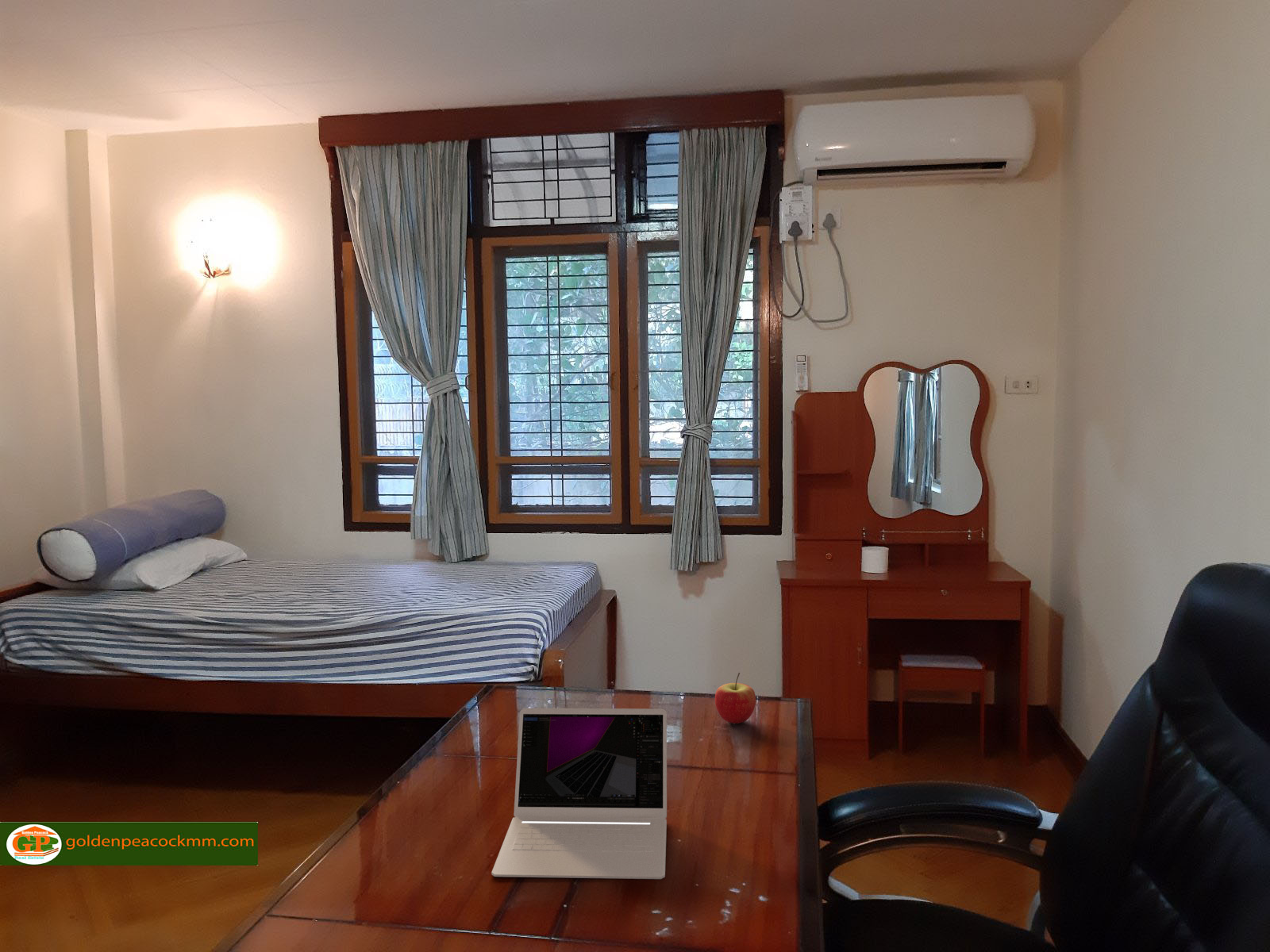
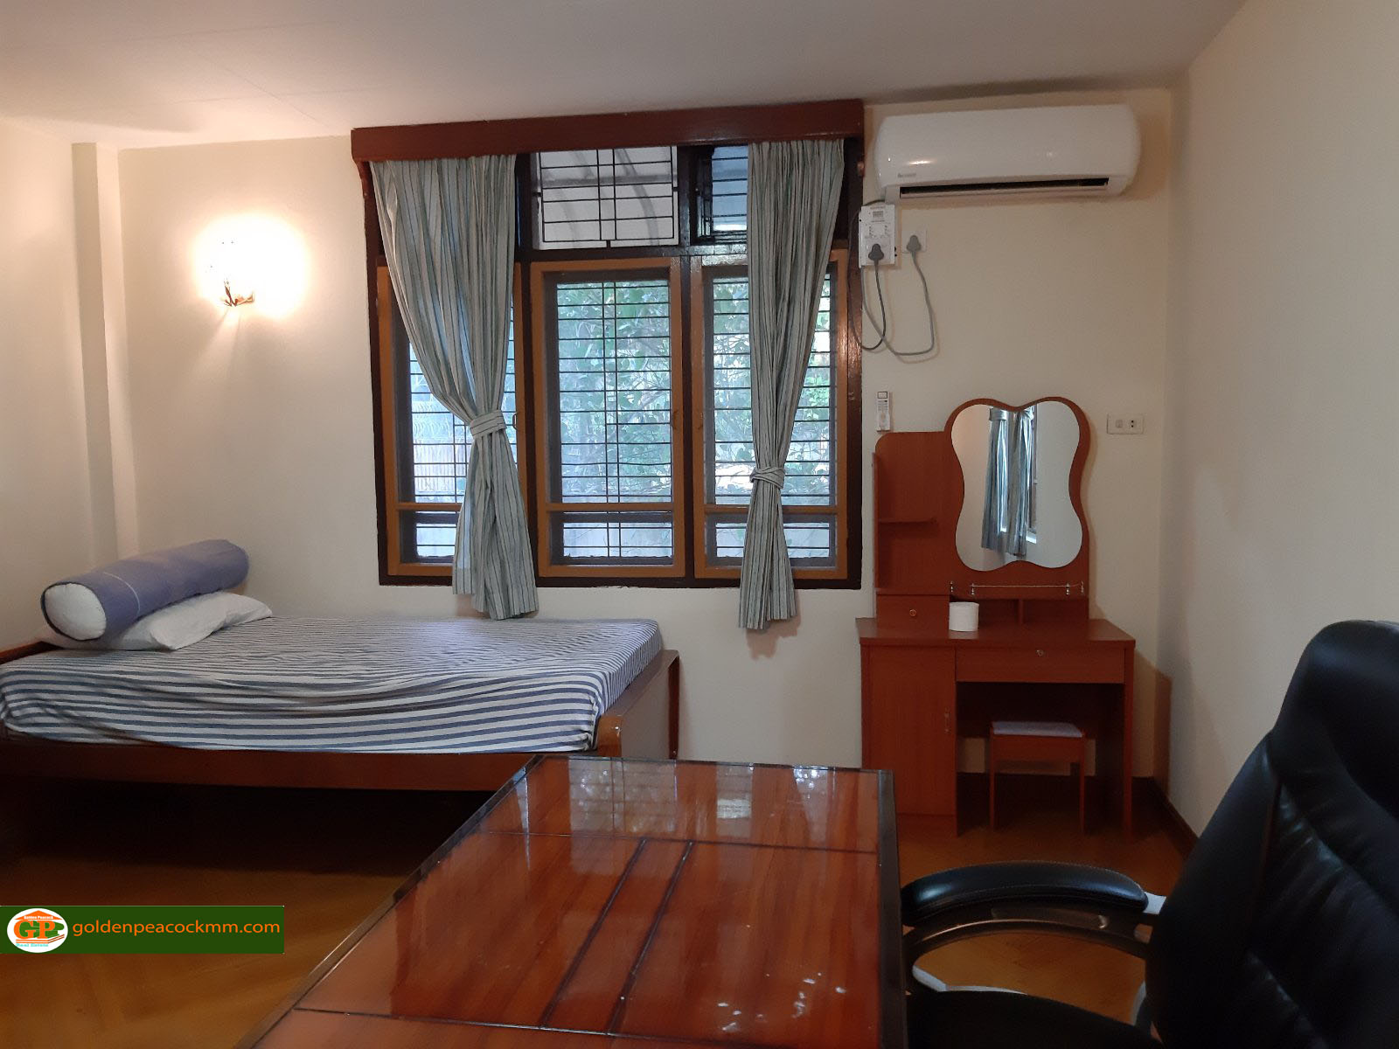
- laptop [491,708,668,880]
- apple [714,672,756,724]
